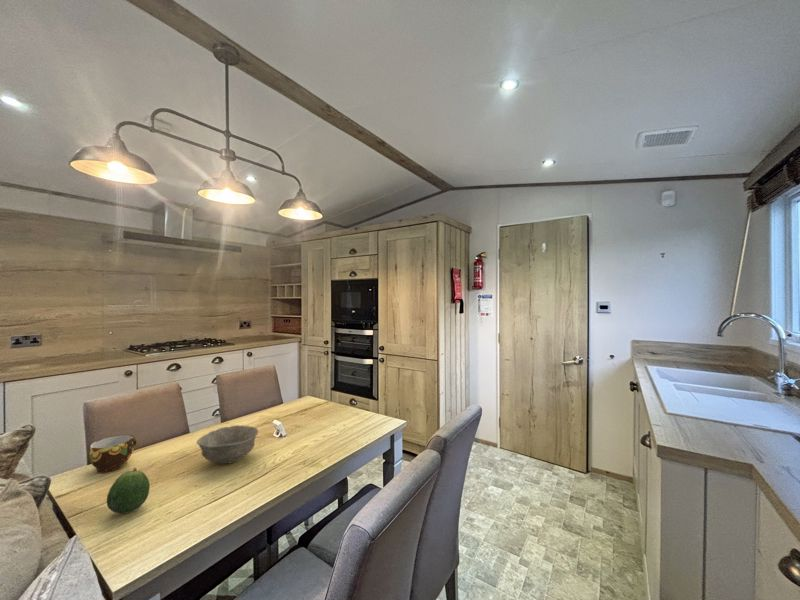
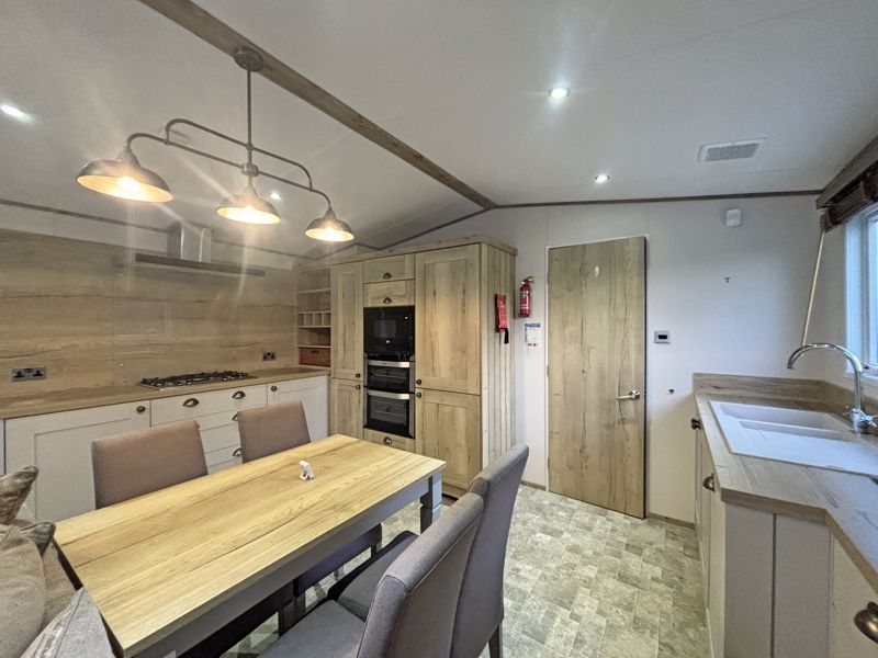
- fruit [106,467,151,515]
- cup [88,434,138,474]
- bowl [196,424,259,465]
